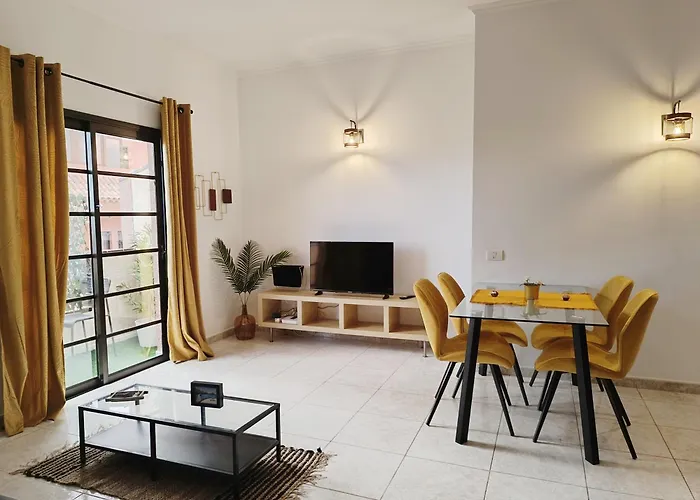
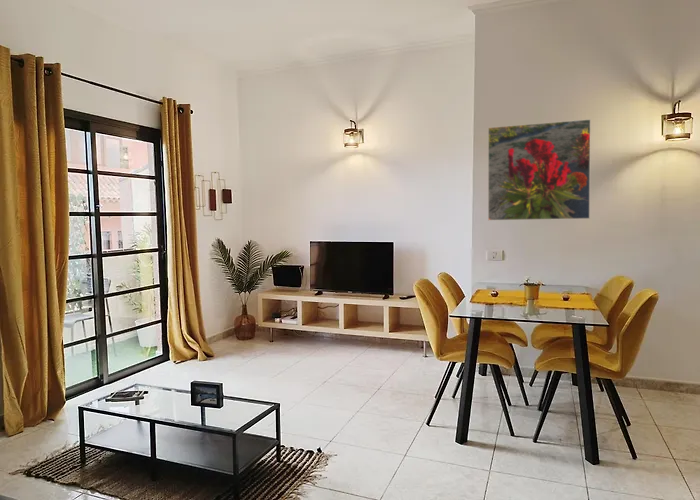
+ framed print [487,118,592,221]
